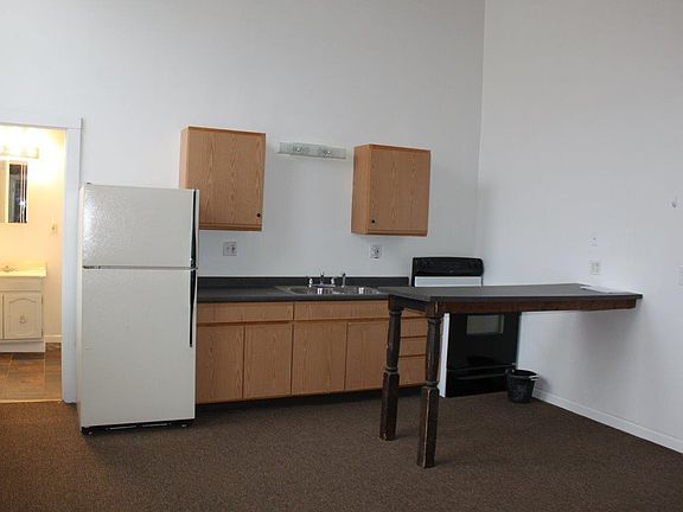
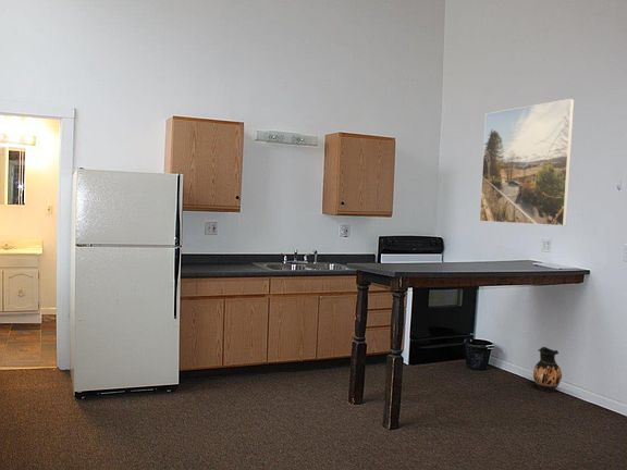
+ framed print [479,98,576,227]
+ ceramic jug [532,346,563,393]
